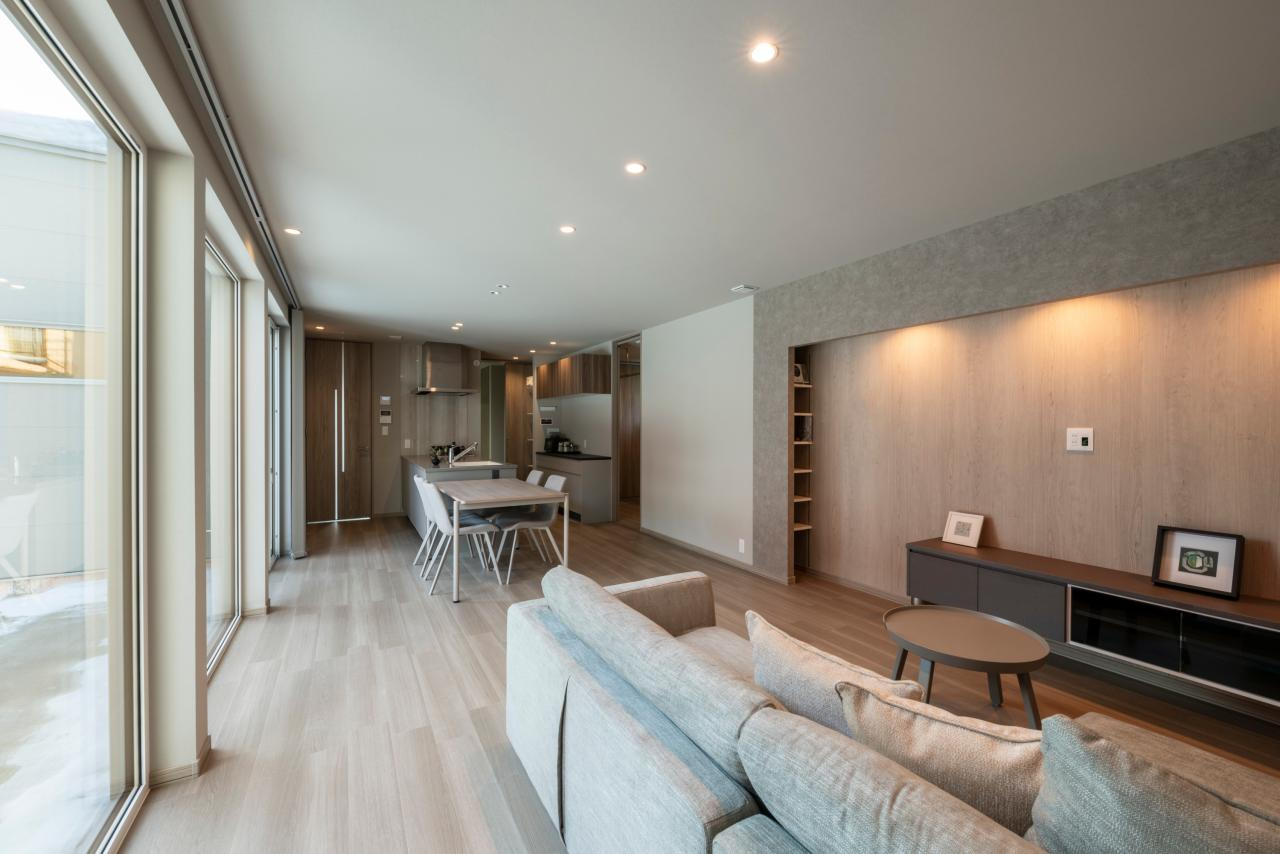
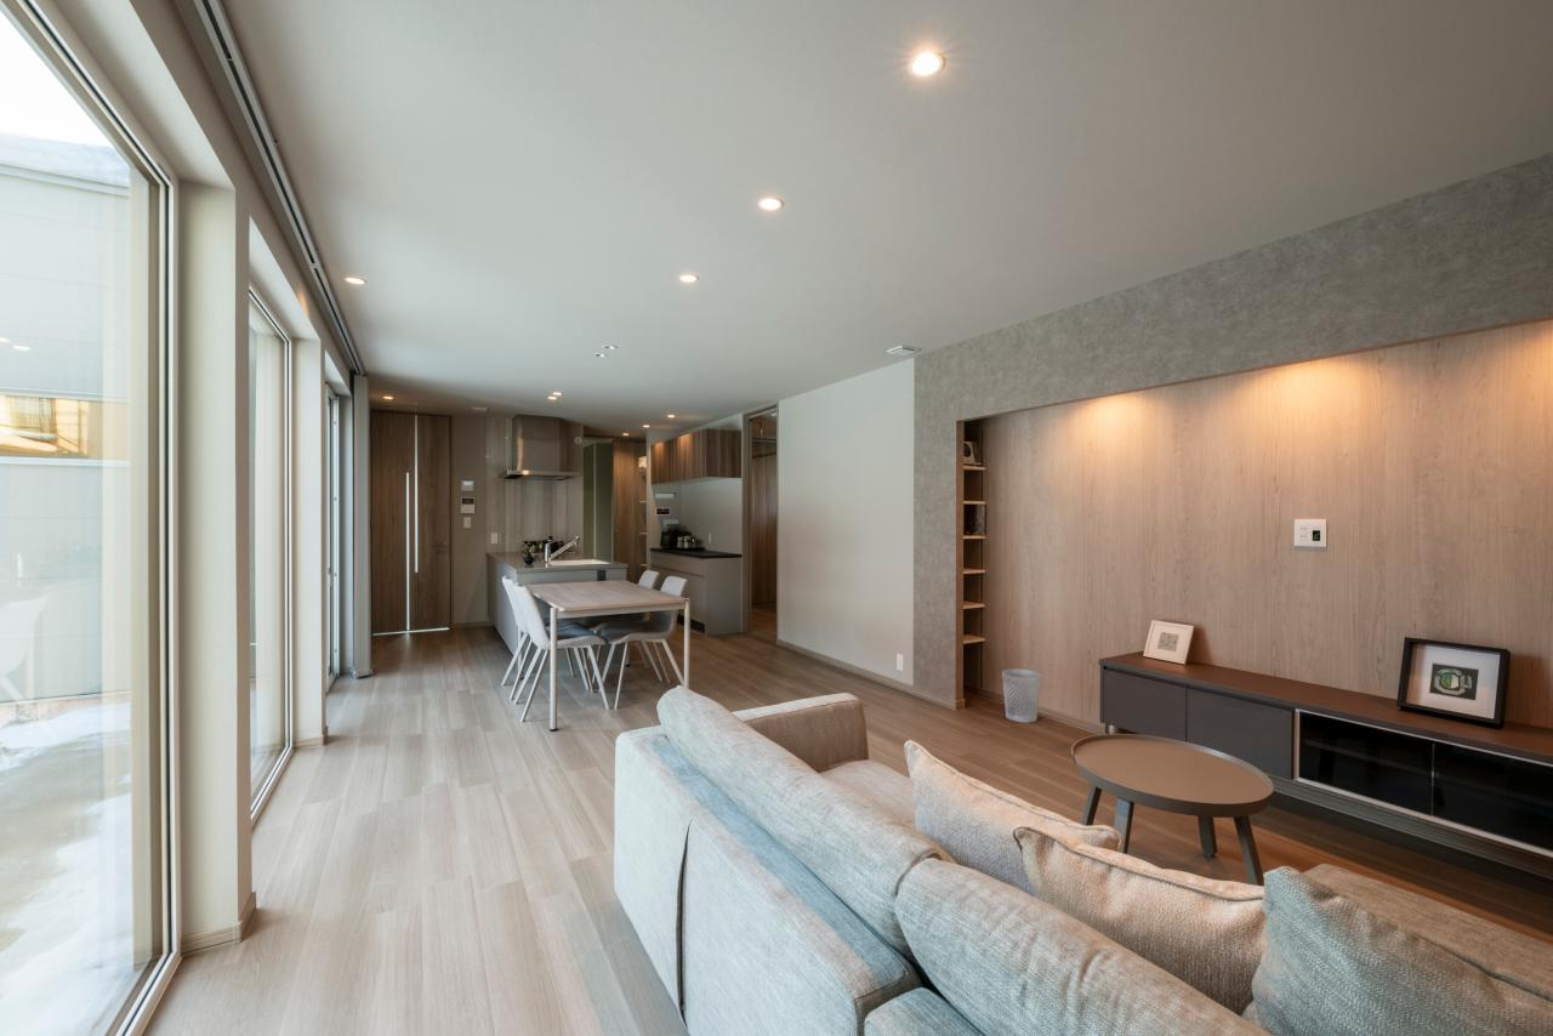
+ wastebasket [1001,668,1042,724]
